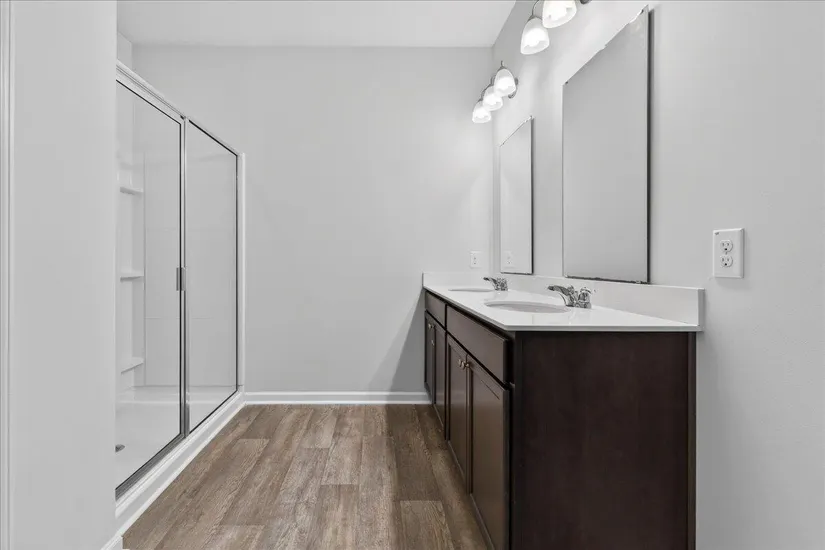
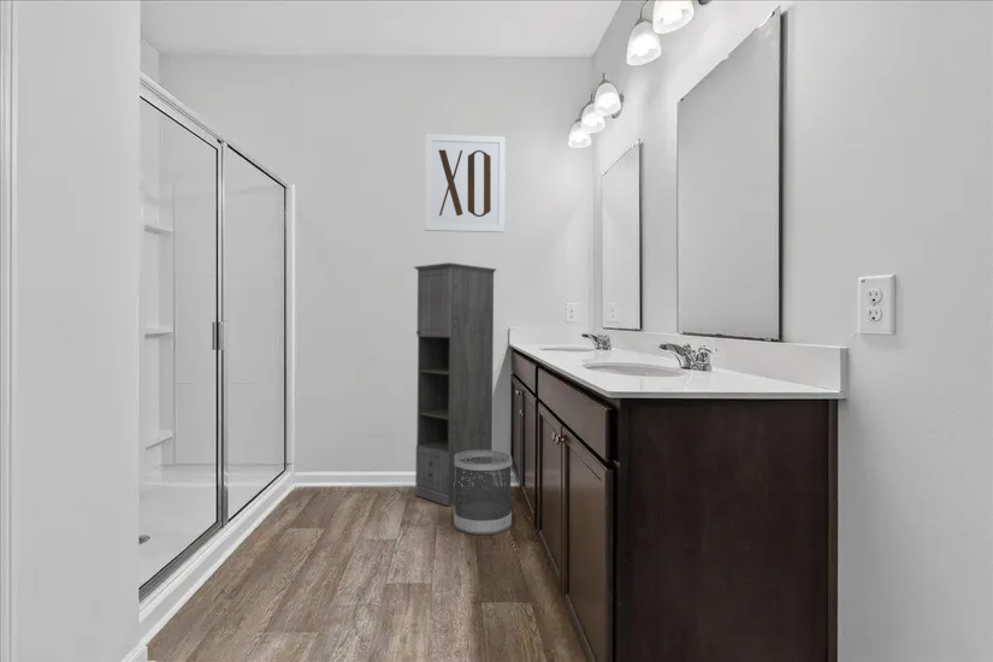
+ storage cabinet [413,261,497,507]
+ wastebasket [453,450,513,536]
+ wall art [424,132,507,234]
